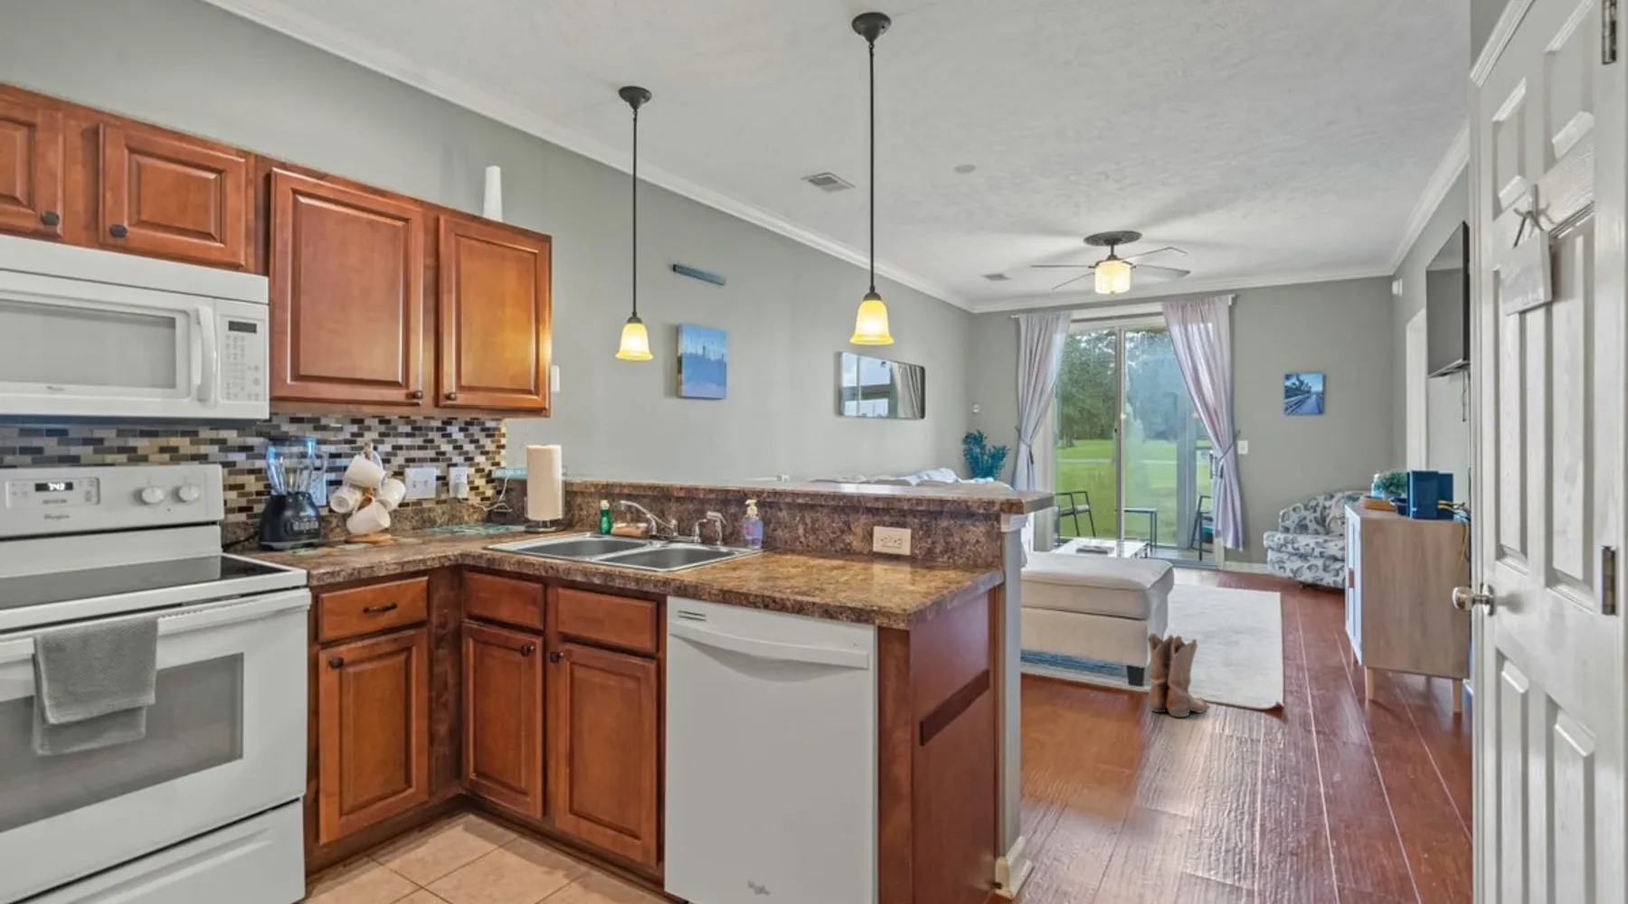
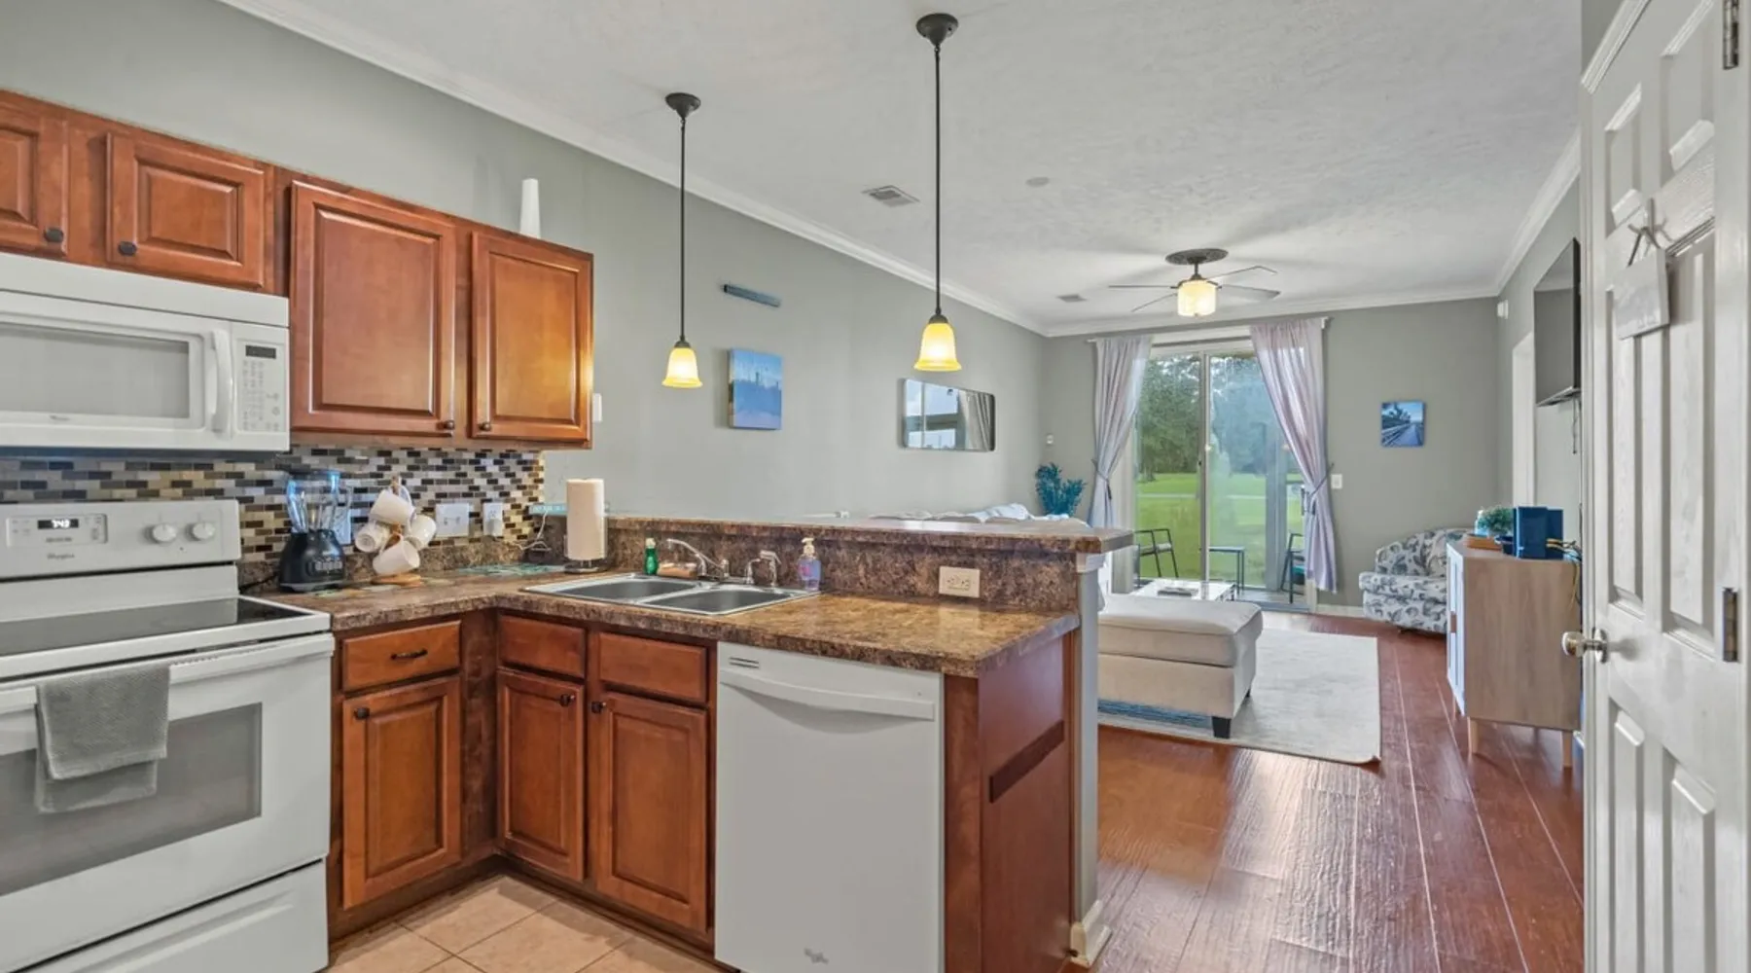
- boots [1147,631,1210,718]
